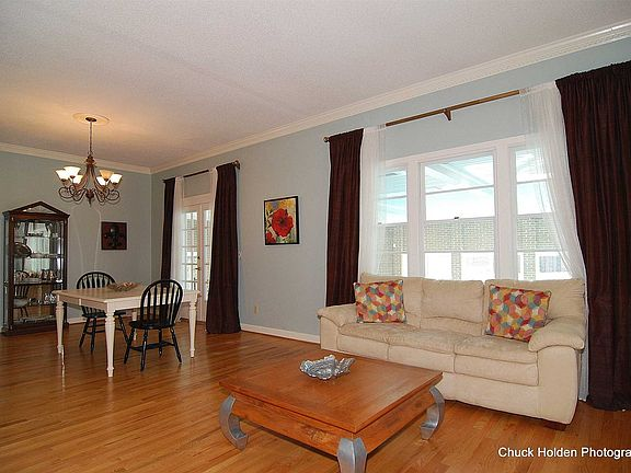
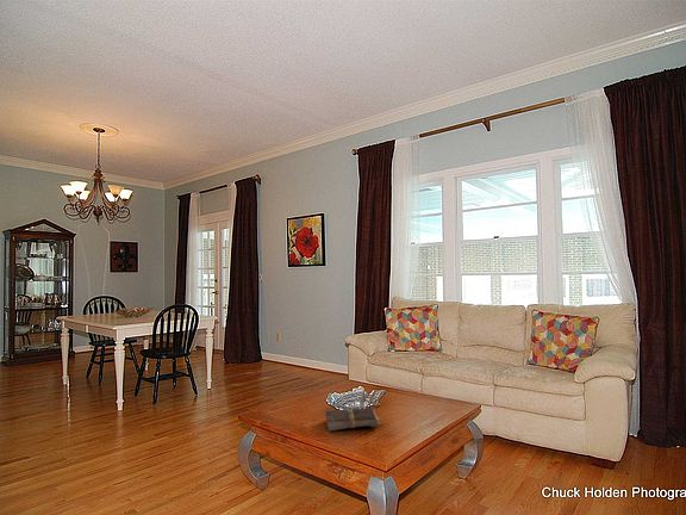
+ book [324,407,381,433]
